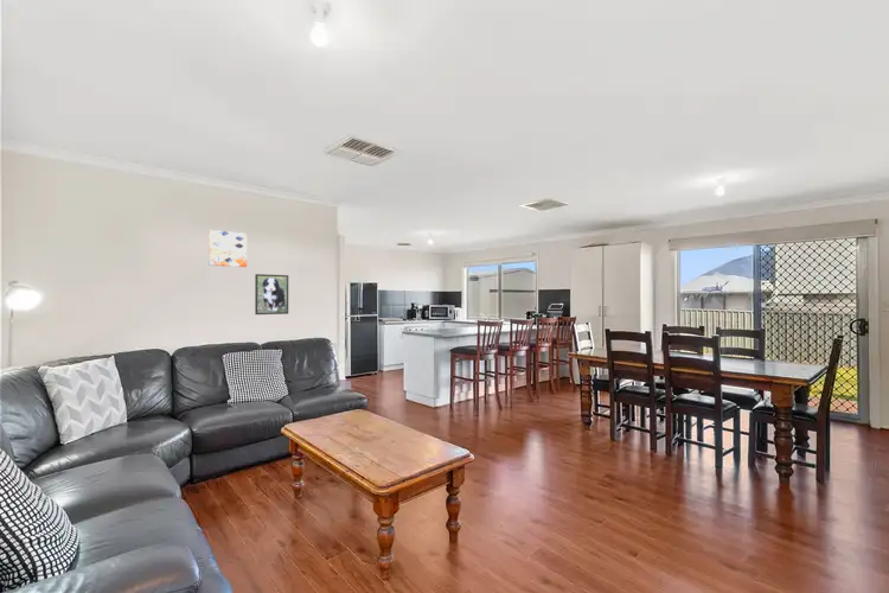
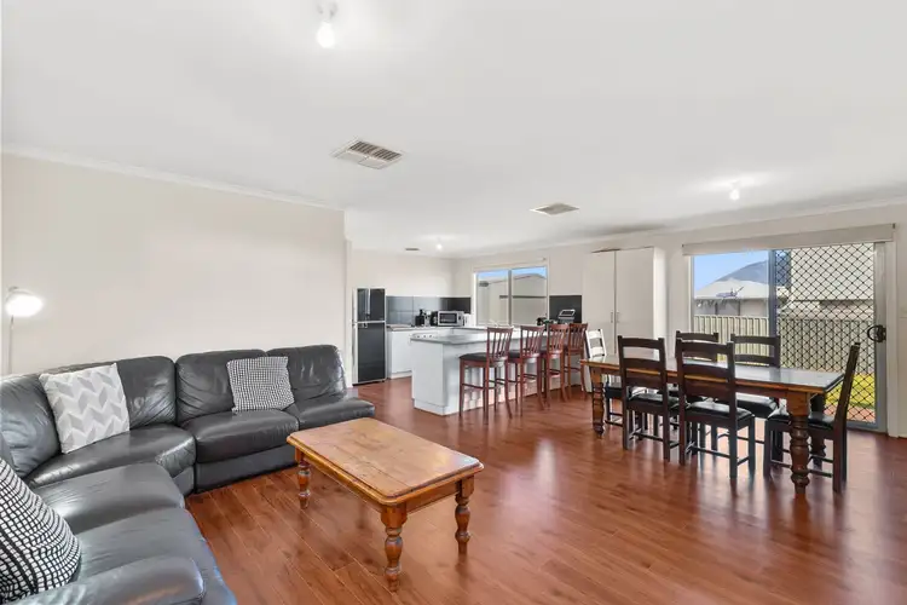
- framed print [254,273,289,315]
- wall art [207,229,248,268]
